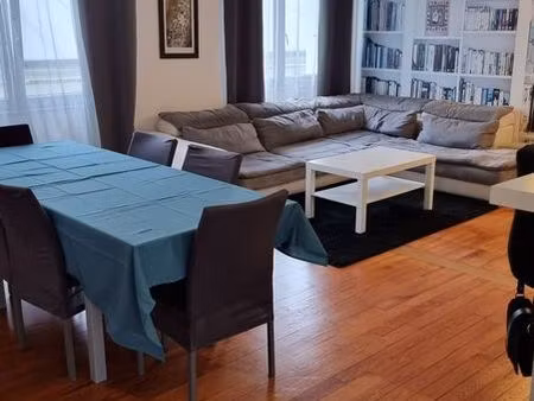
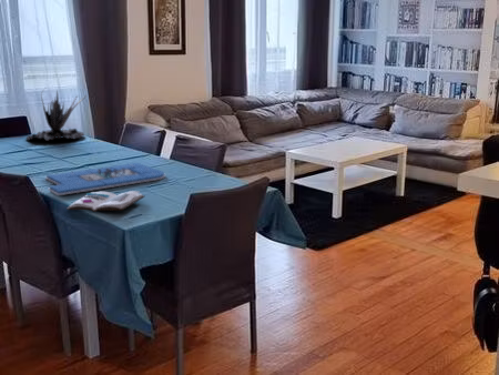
+ book [65,190,146,213]
+ board game [44,162,166,196]
+ plant [26,88,88,142]
